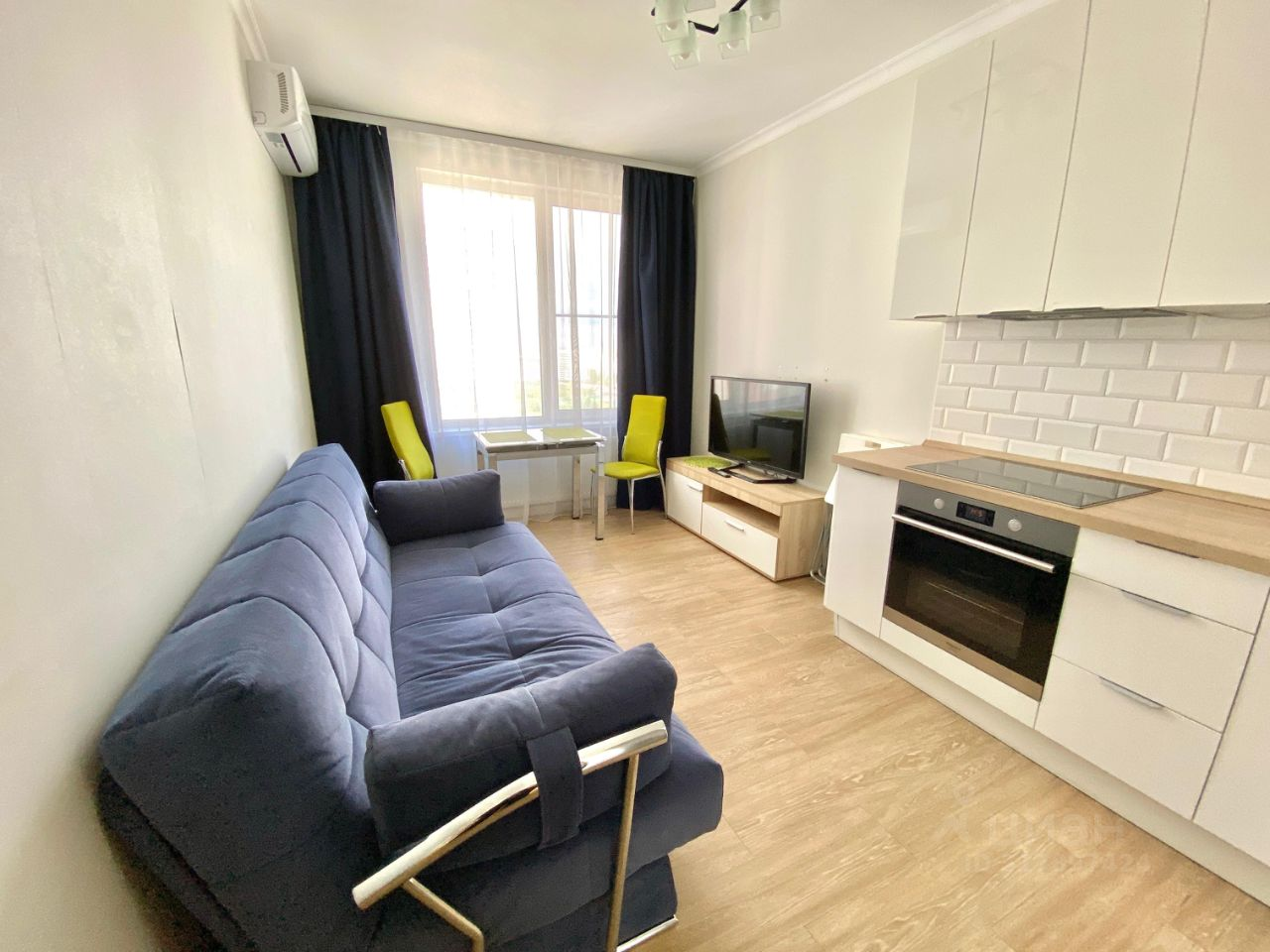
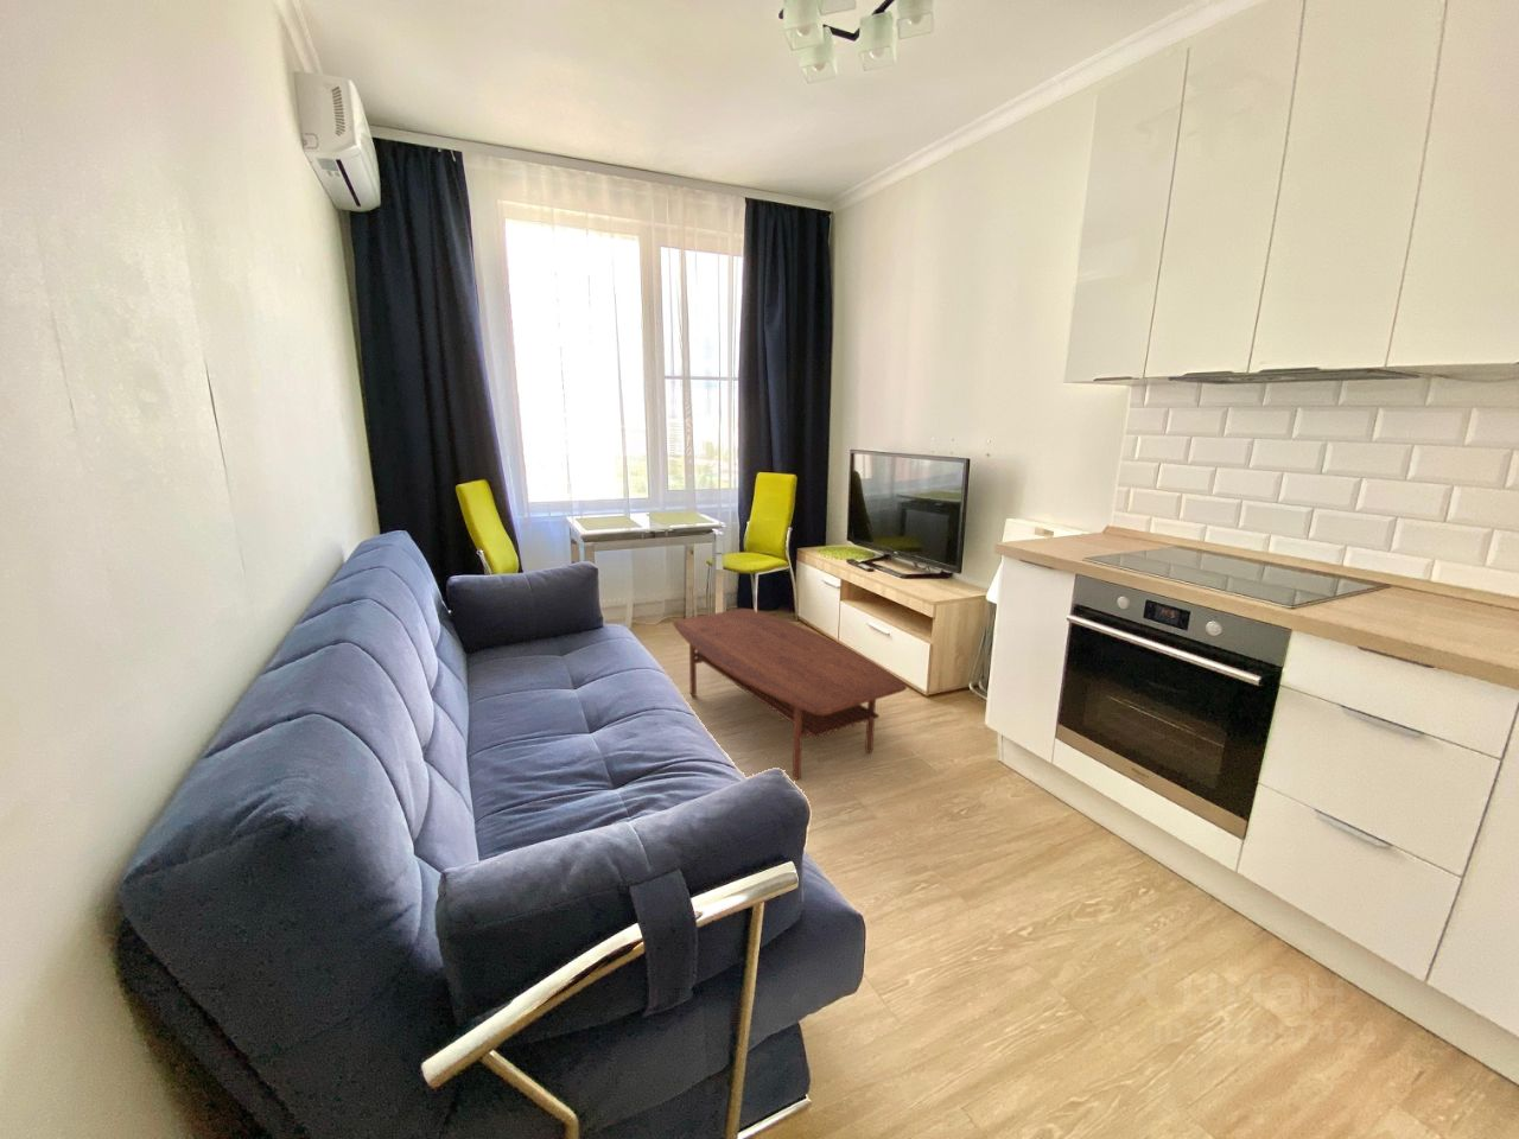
+ coffee table [672,608,908,781]
